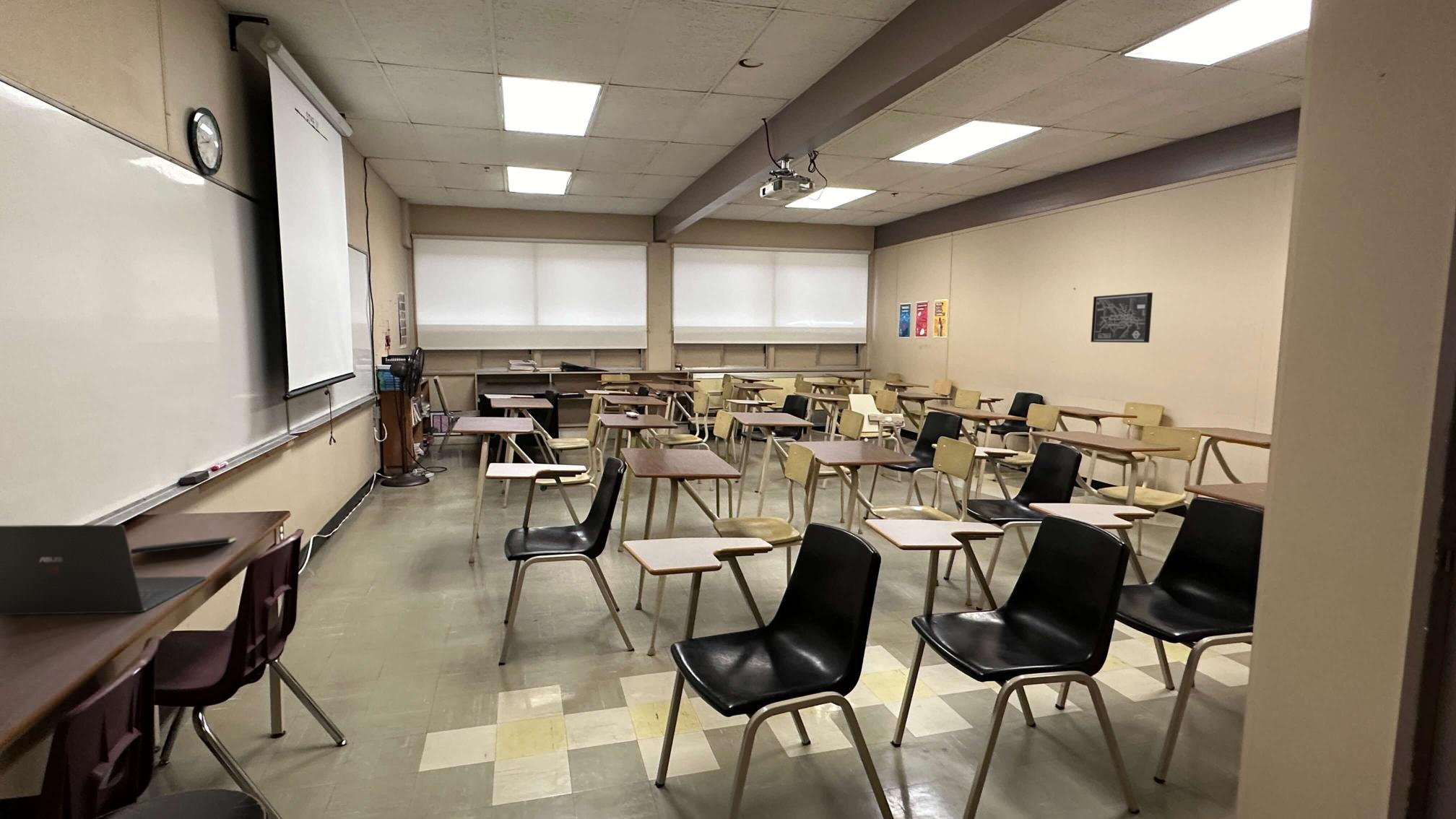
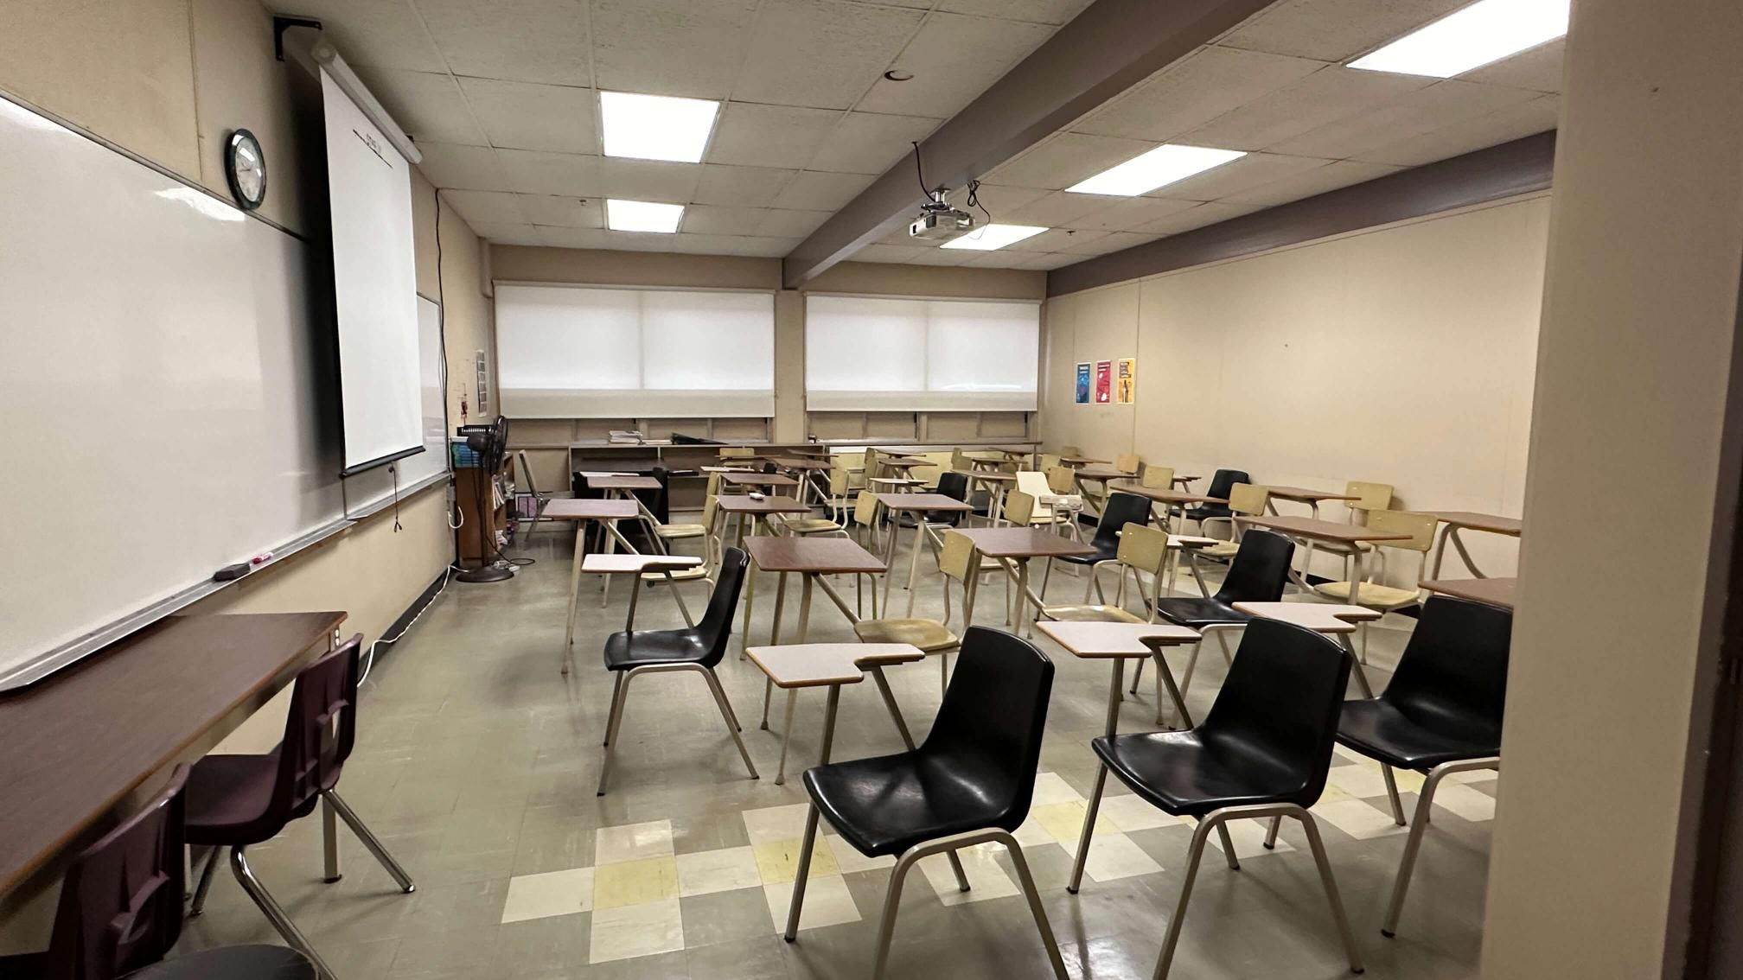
- notepad [130,535,238,555]
- laptop [0,524,207,615]
- wall art [1090,292,1153,344]
